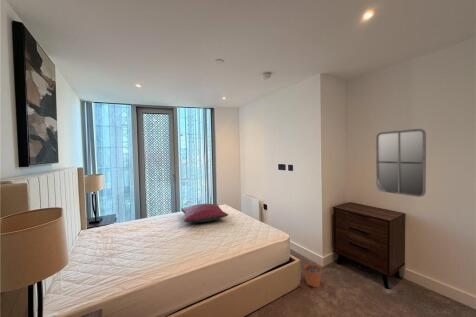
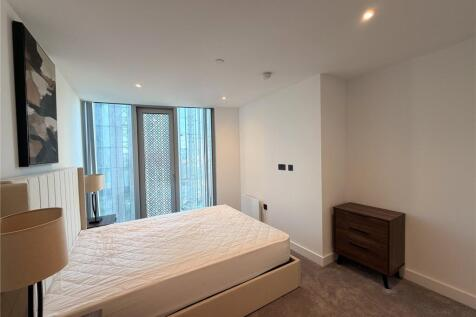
- home mirror [375,128,427,198]
- plant pot [303,258,322,288]
- pillow [180,203,229,223]
